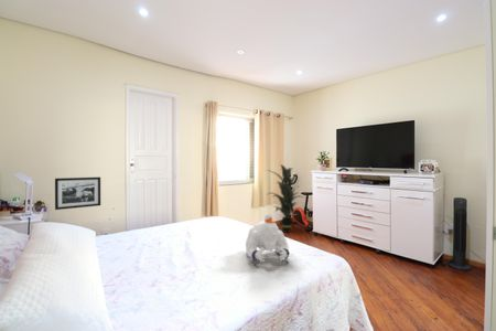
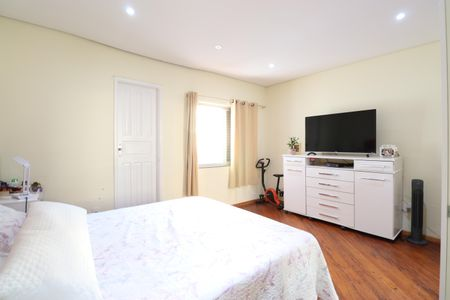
- picture frame [54,177,101,211]
- teddy bear [245,213,290,267]
- indoor plant [266,163,305,234]
